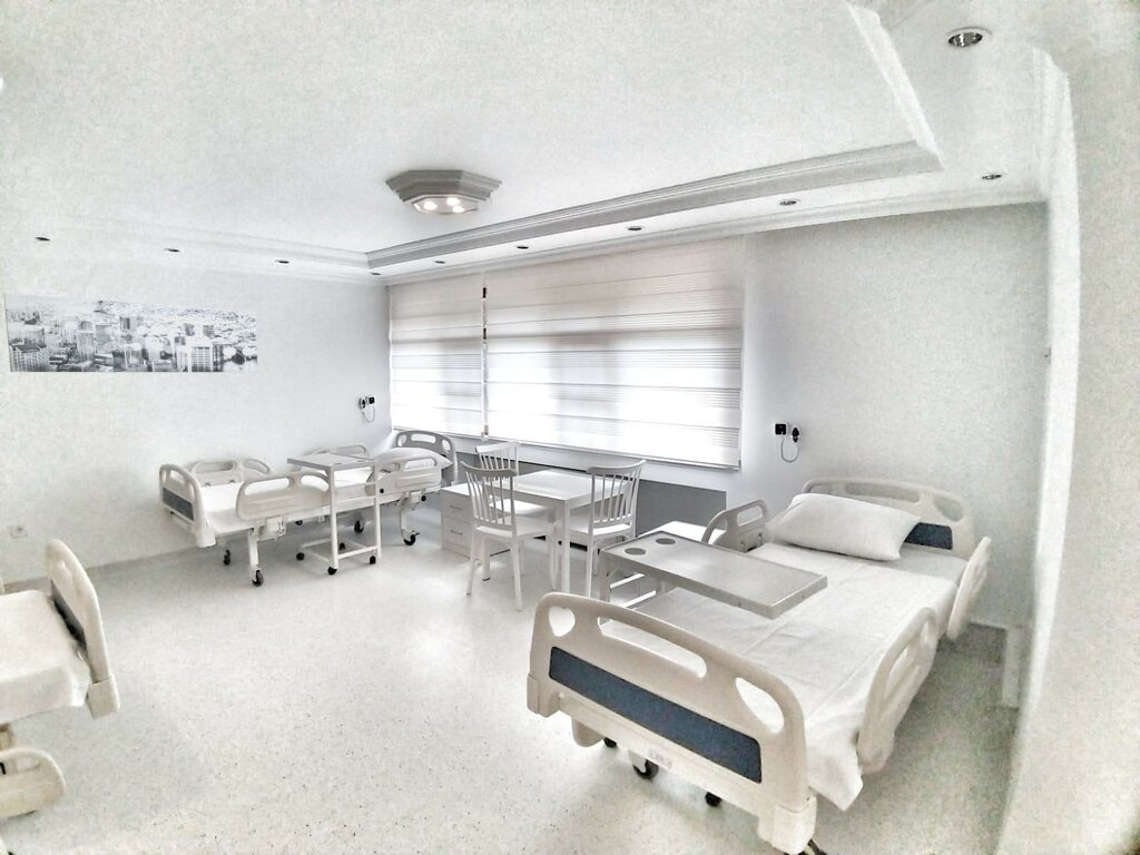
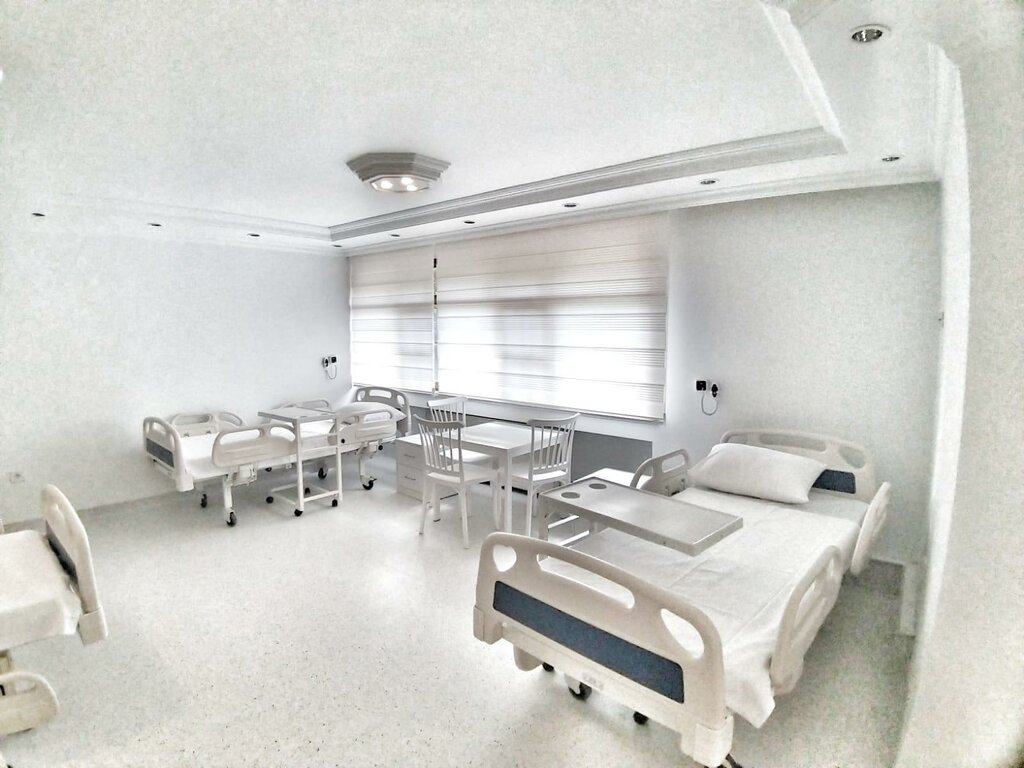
- wall art [2,292,259,373]
